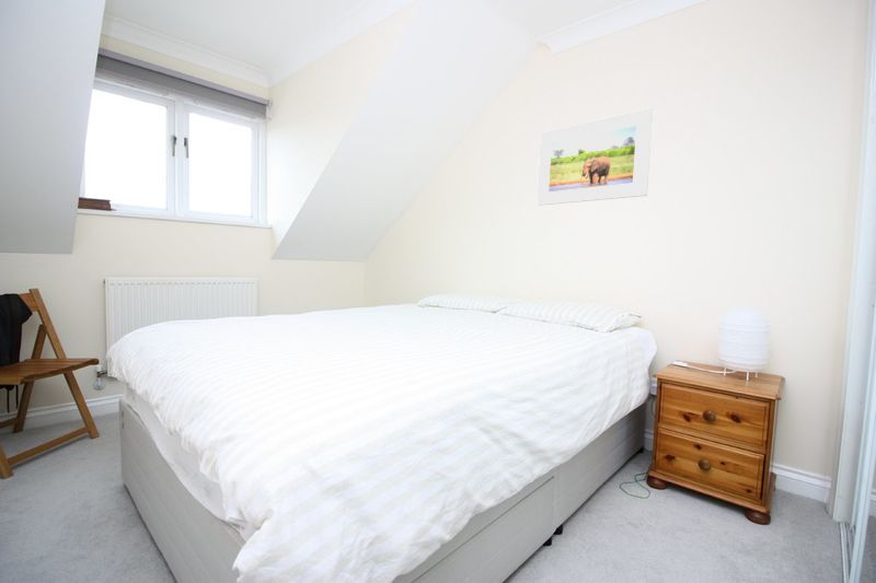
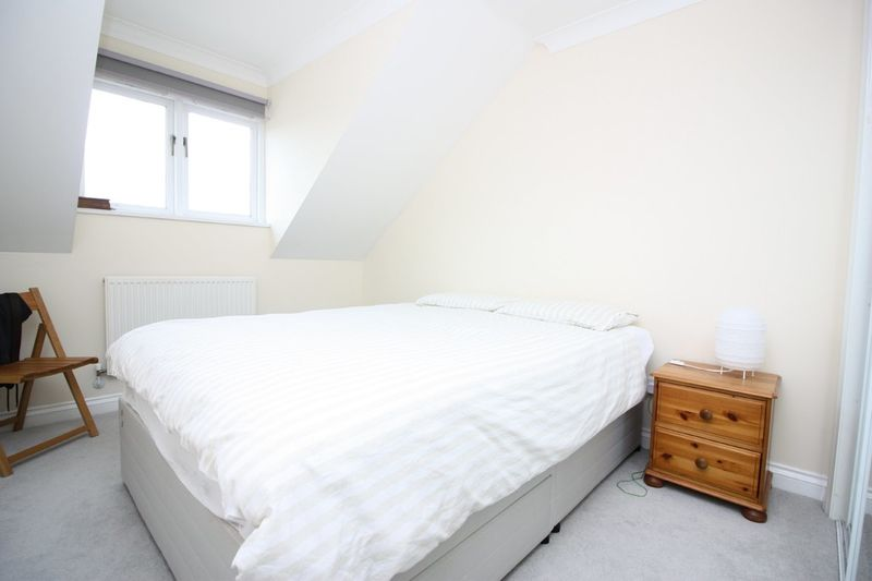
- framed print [537,107,654,207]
